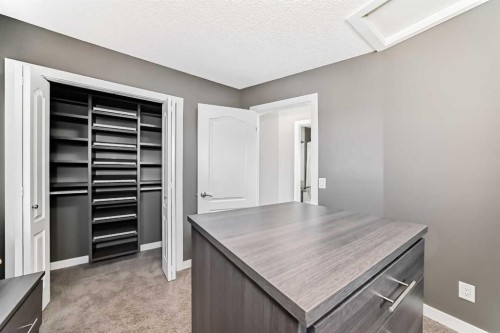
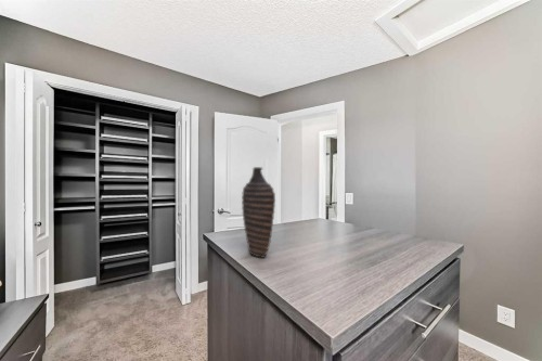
+ decorative vase [241,166,276,259]
